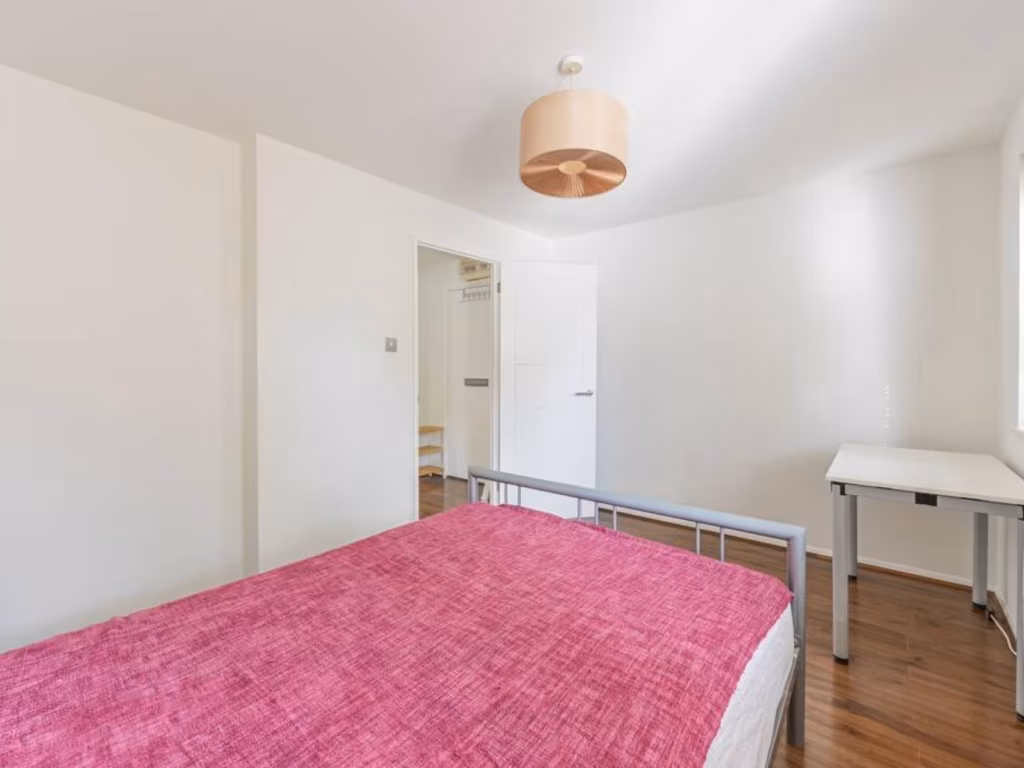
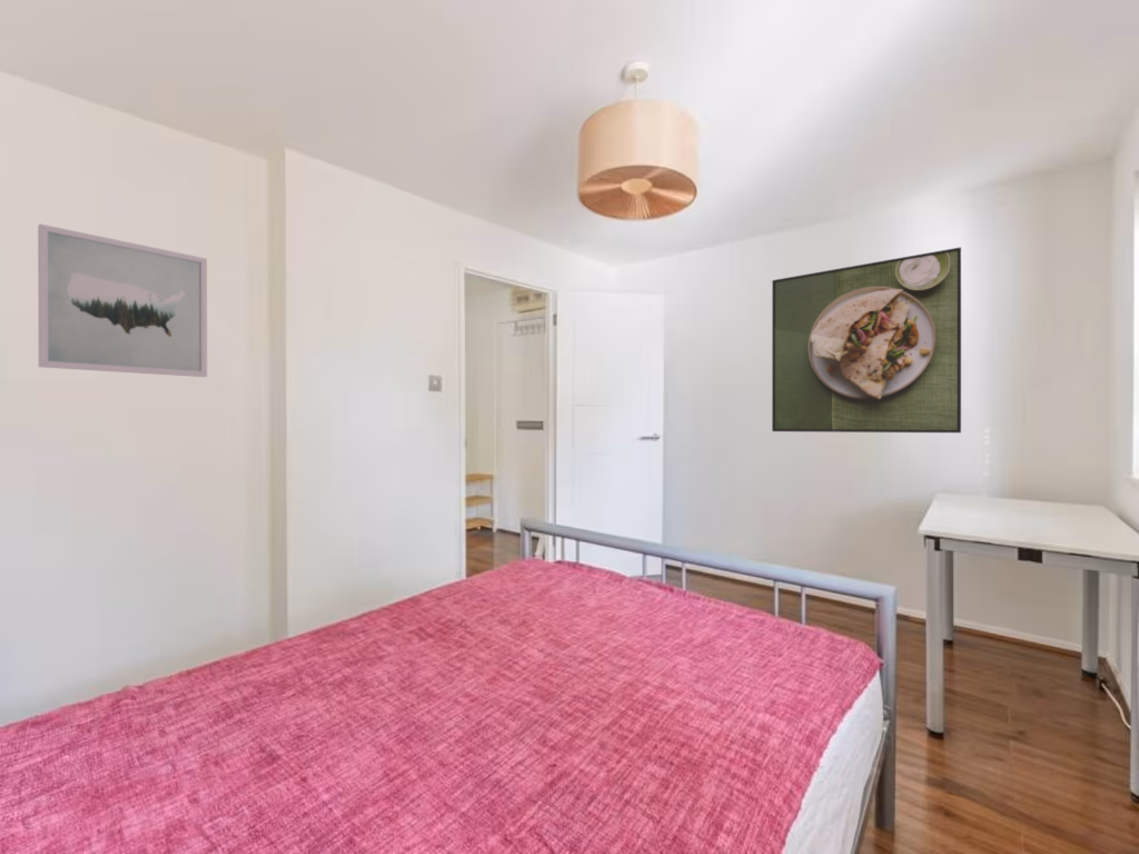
+ wall art [37,222,208,378]
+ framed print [771,246,962,434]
